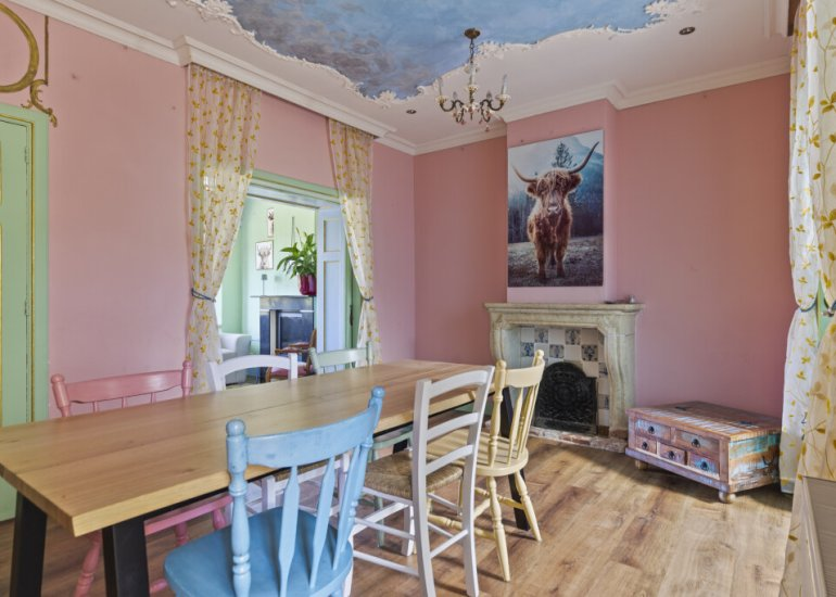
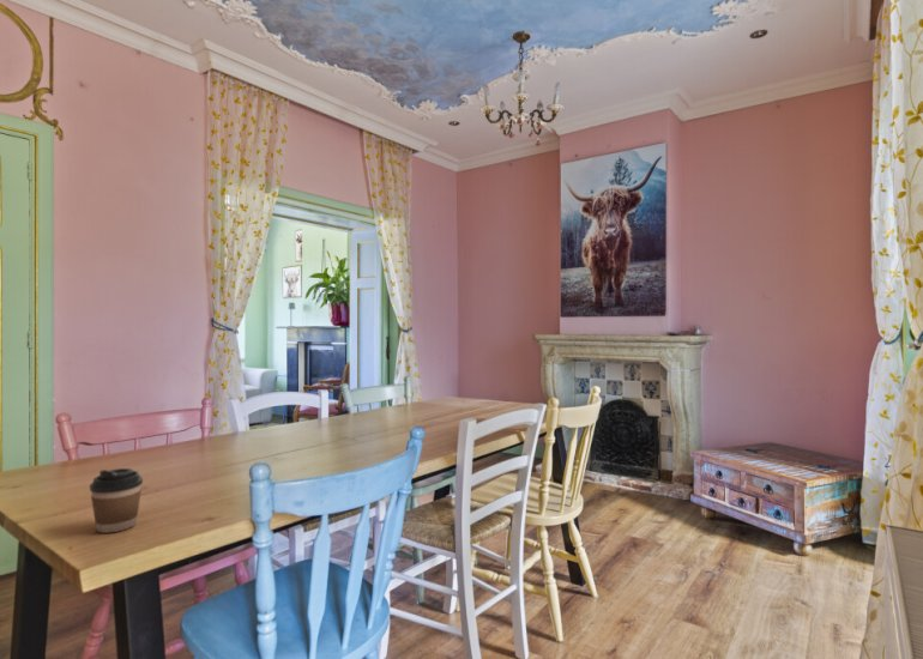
+ coffee cup [89,467,144,534]
